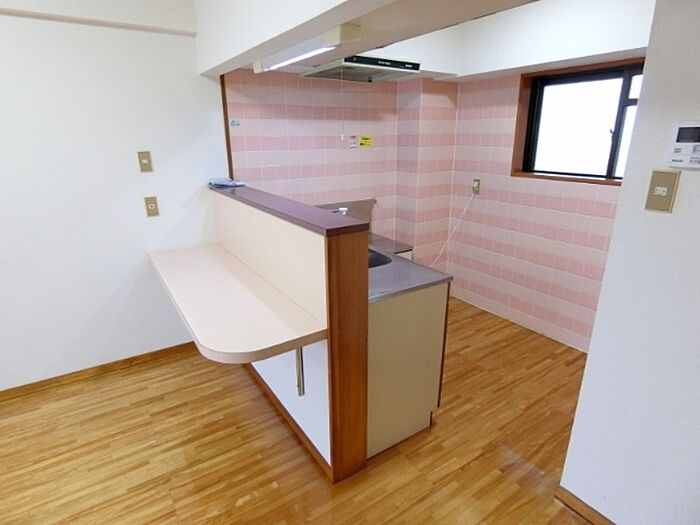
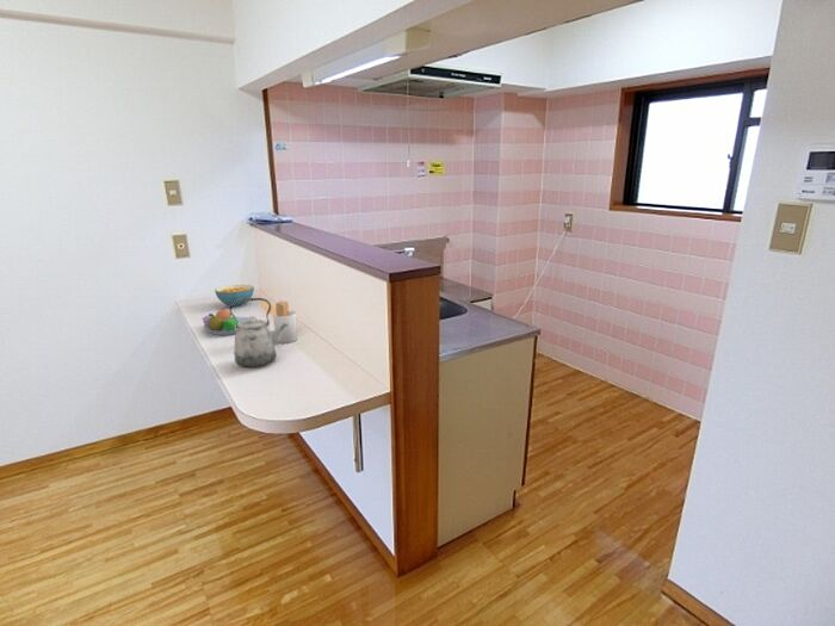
+ kettle [229,297,289,368]
+ utensil holder [258,299,298,345]
+ cereal bowl [214,284,255,308]
+ fruit bowl [200,308,255,336]
